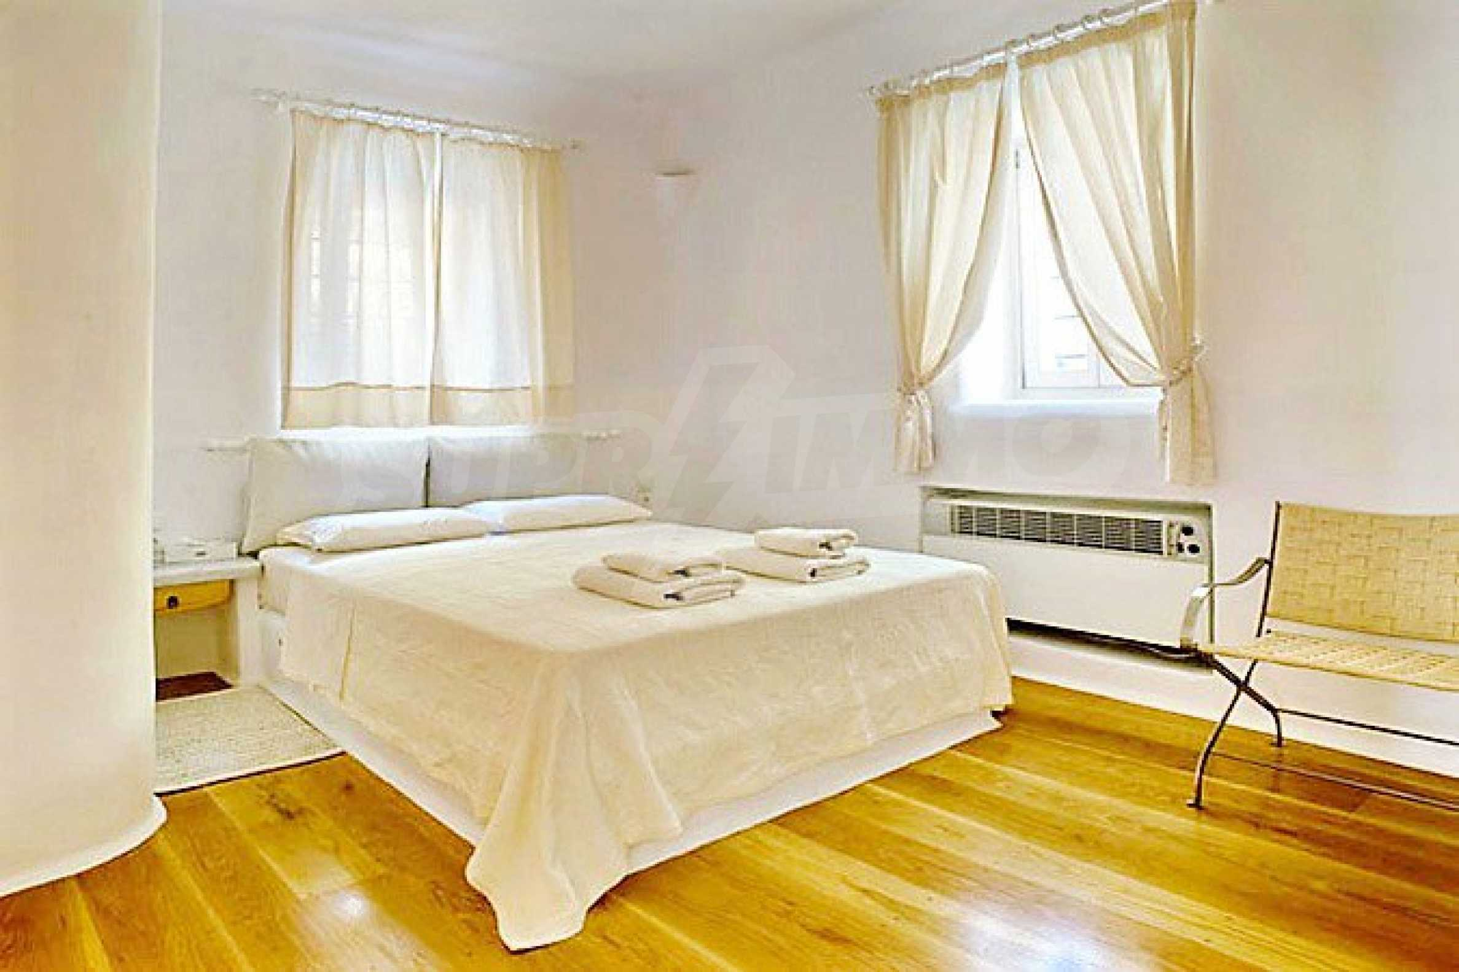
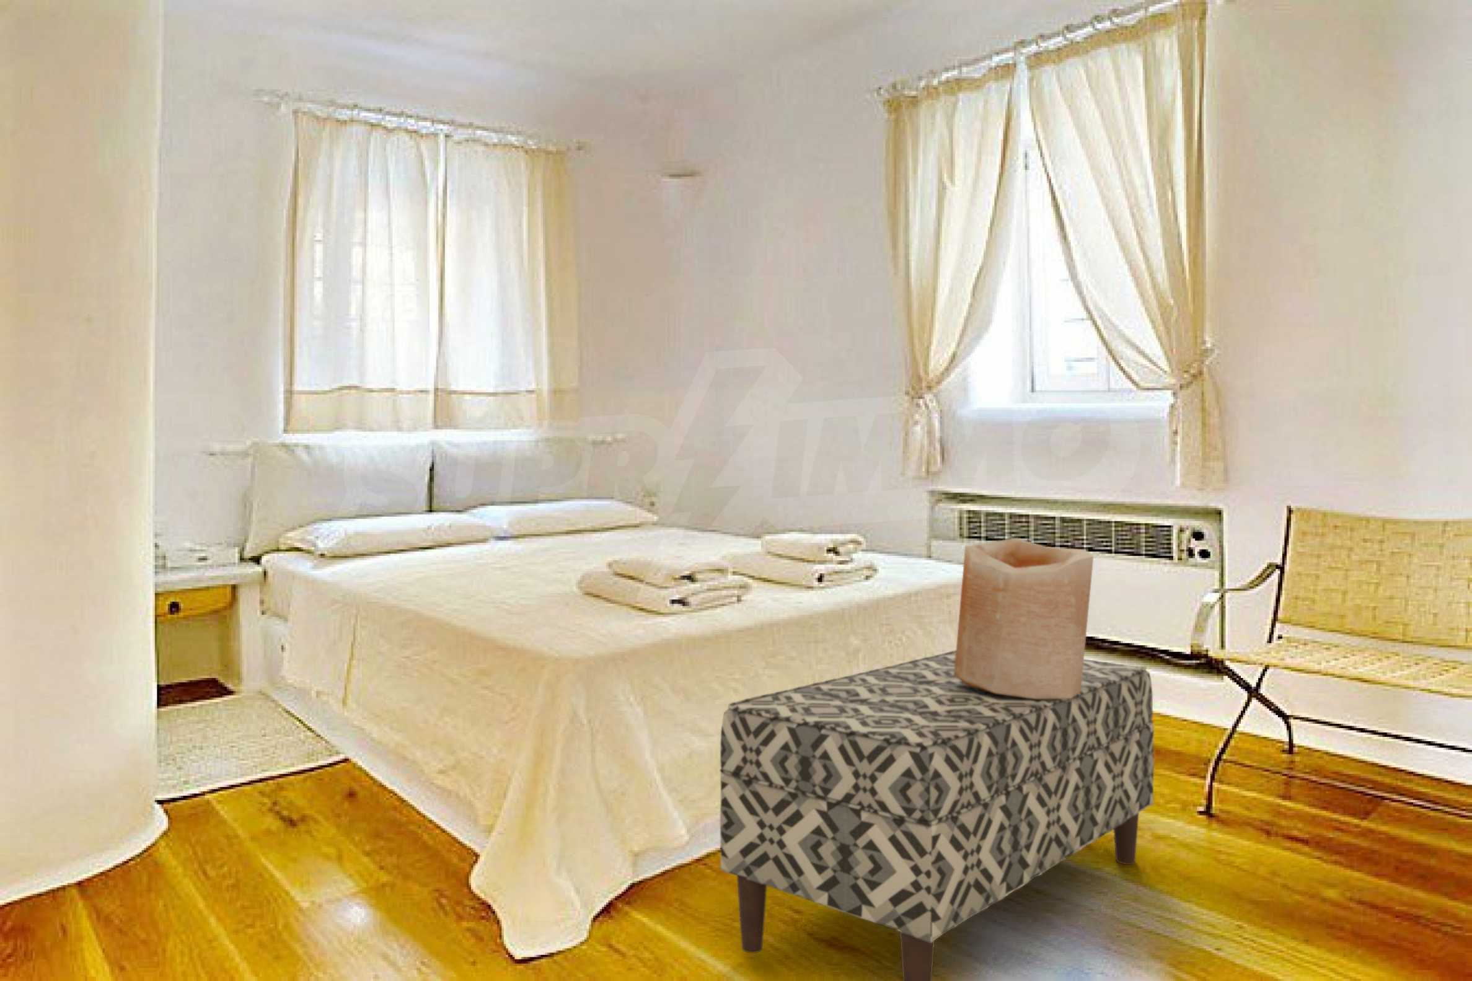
+ vase [954,538,1094,699]
+ bench [719,649,1155,981]
